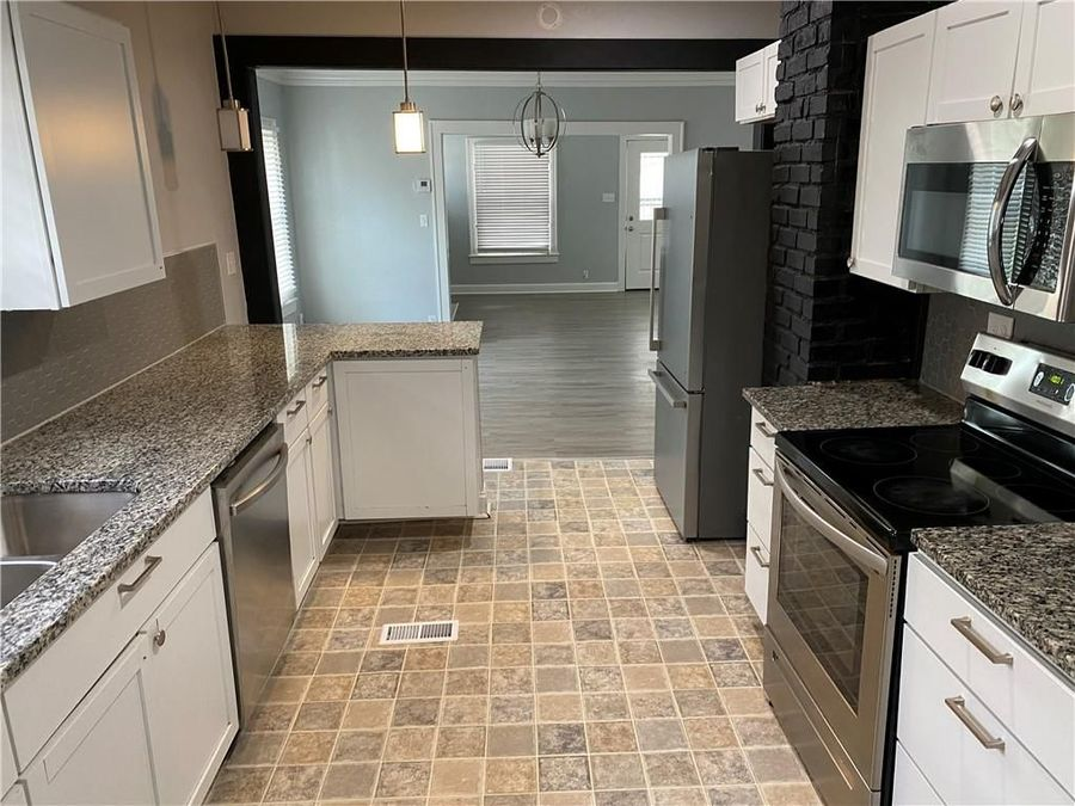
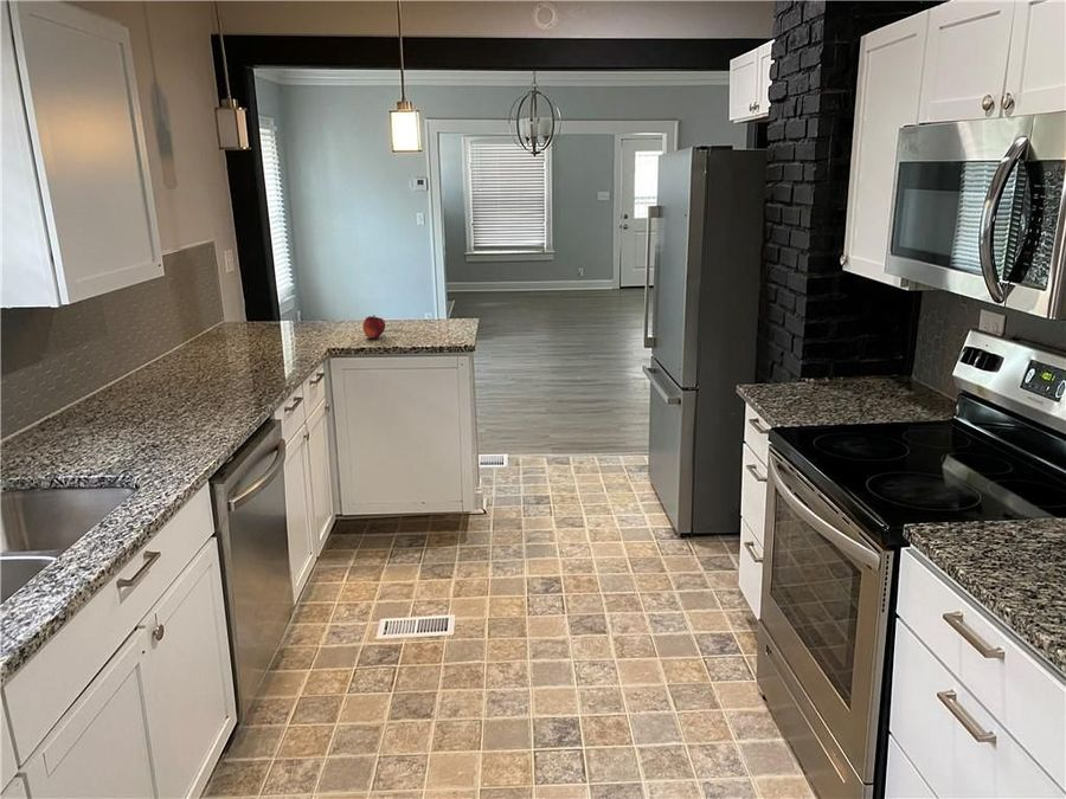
+ fruit [361,314,386,340]
